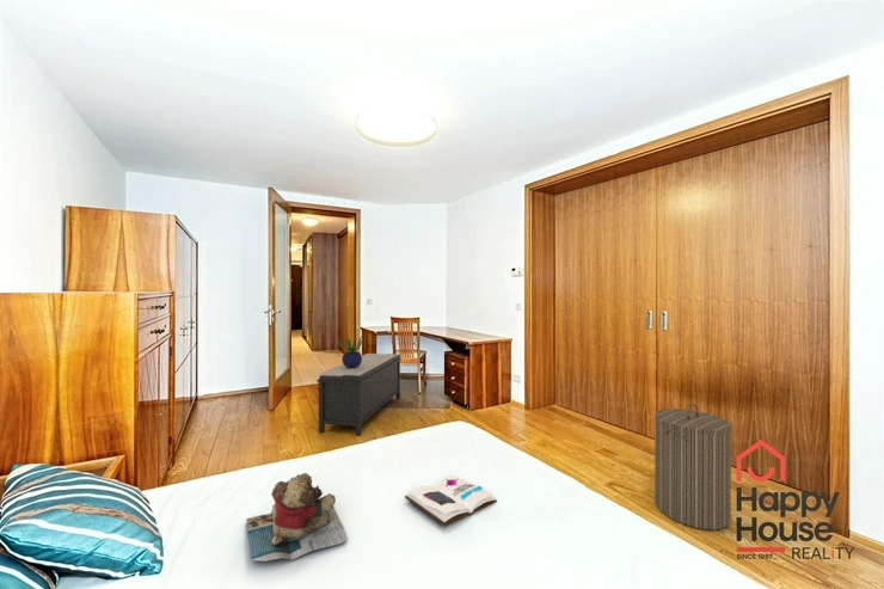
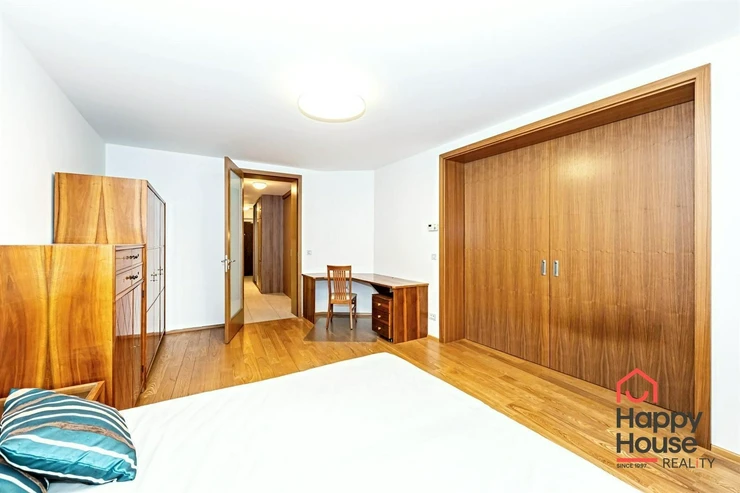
- laundry hamper [653,403,732,532]
- potted plant [337,335,364,368]
- teddy bear [245,472,349,563]
- book [404,474,498,527]
- bench [315,352,403,436]
